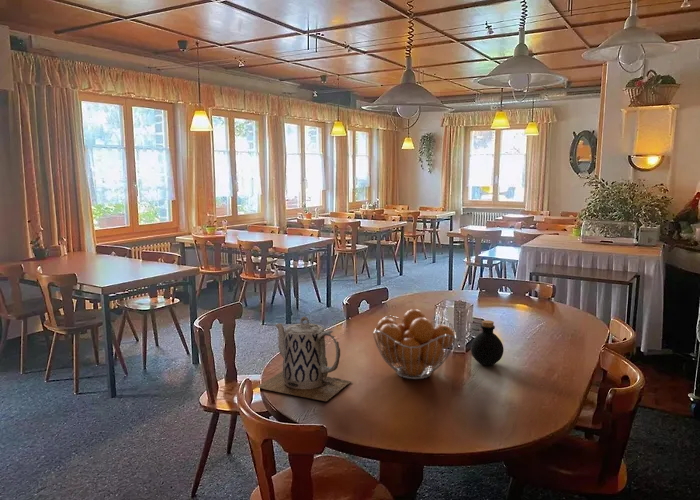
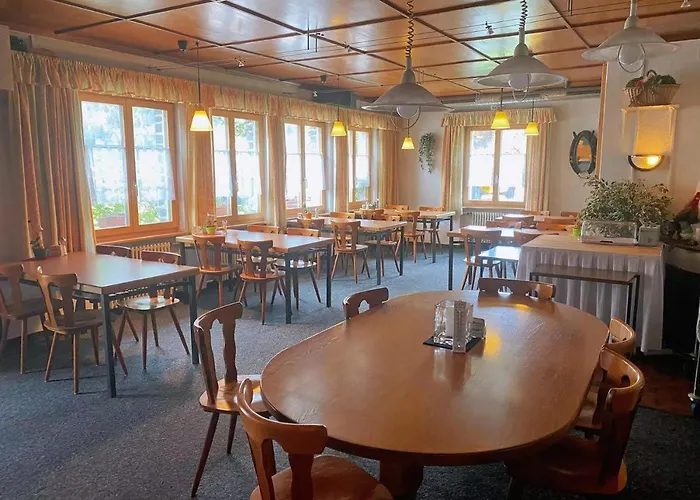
- bottle [470,319,505,366]
- teapot [256,316,352,402]
- fruit basket [372,308,457,380]
